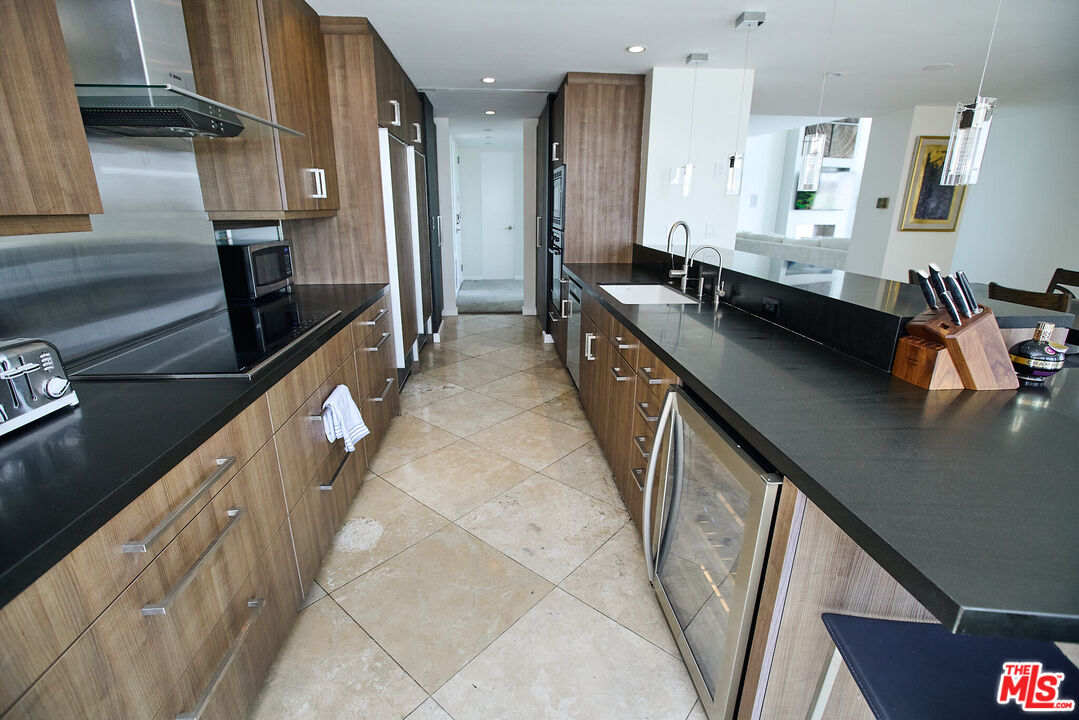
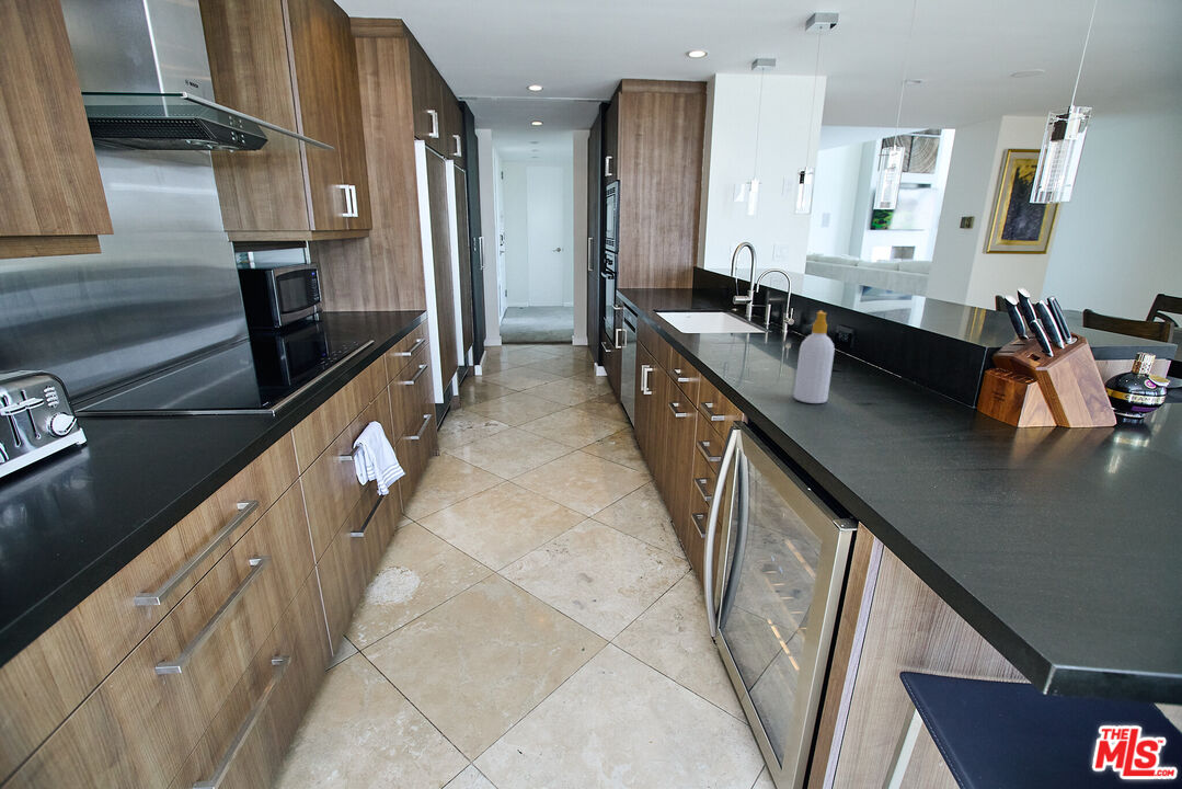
+ soap bottle [793,310,836,404]
